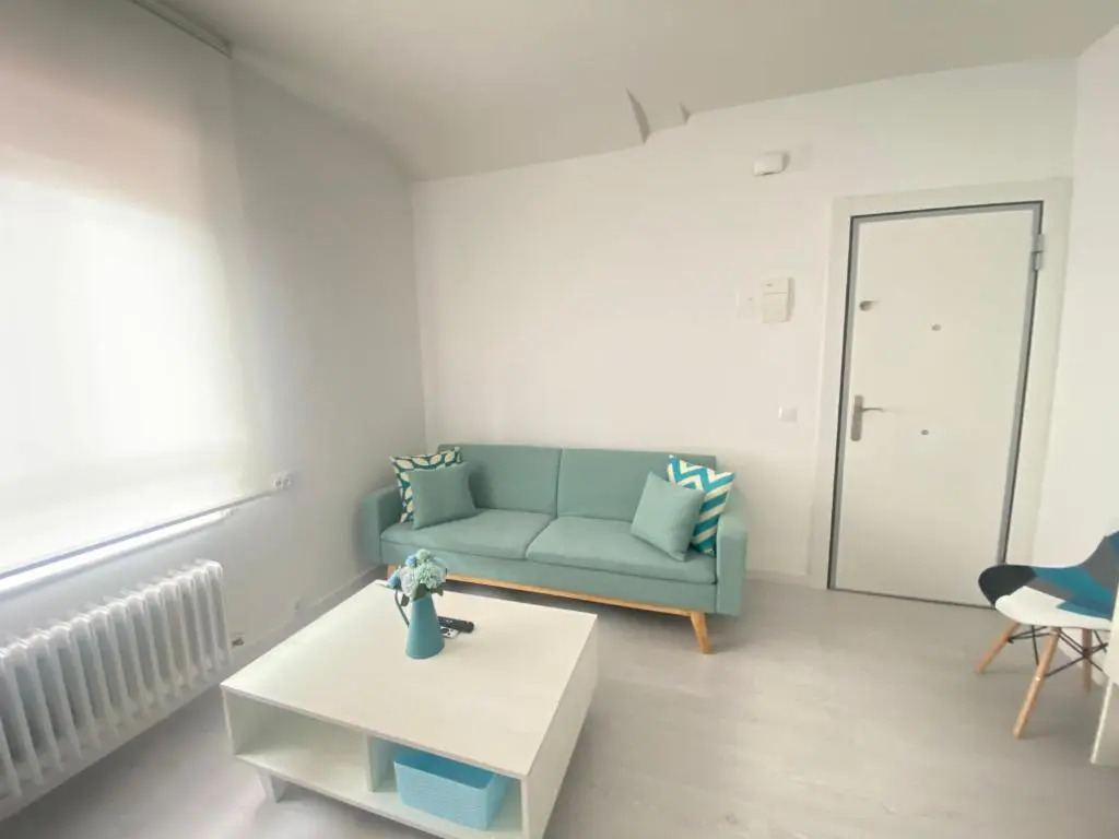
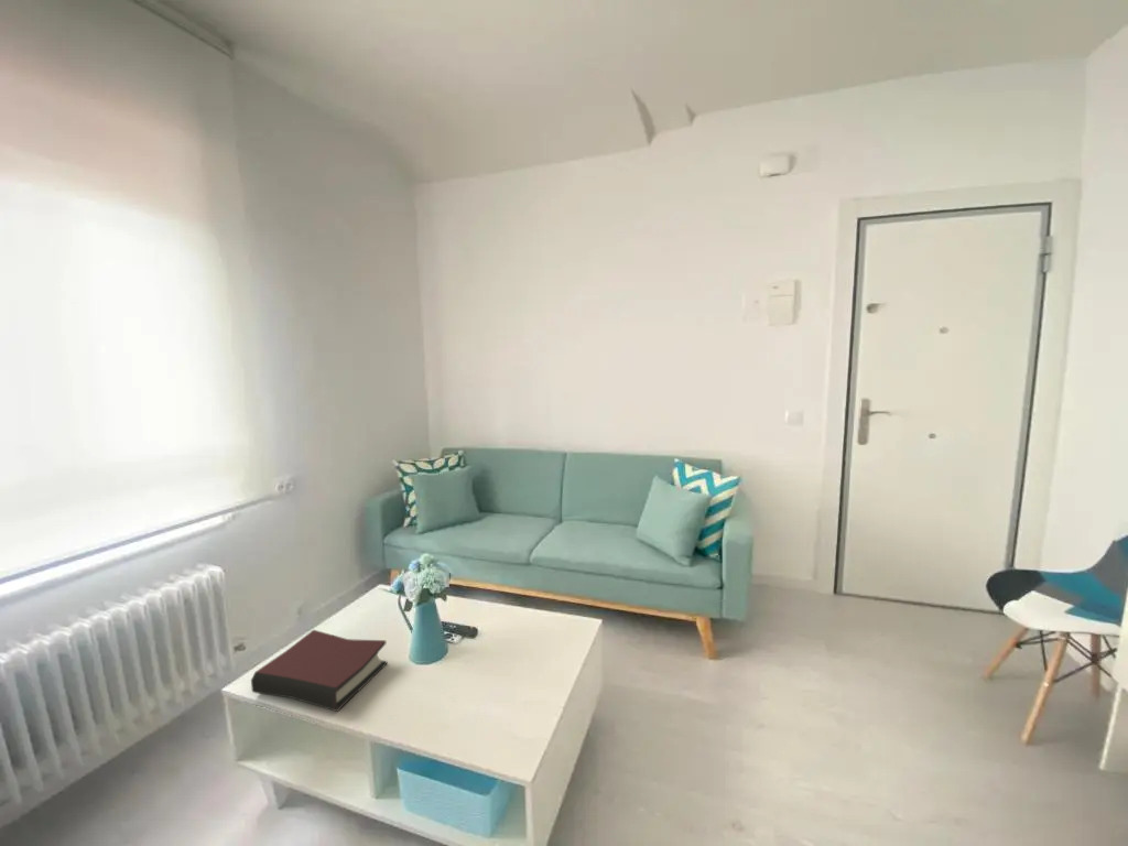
+ hardback book [250,629,389,713]
